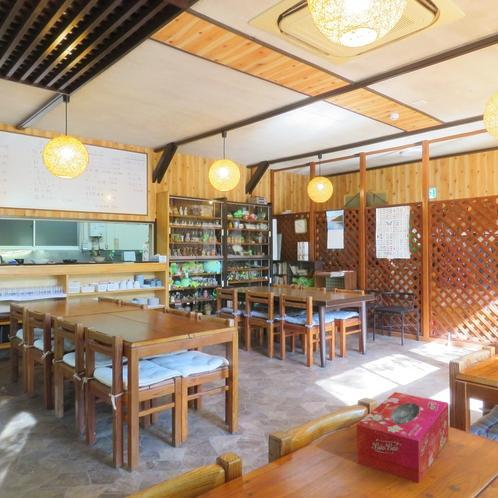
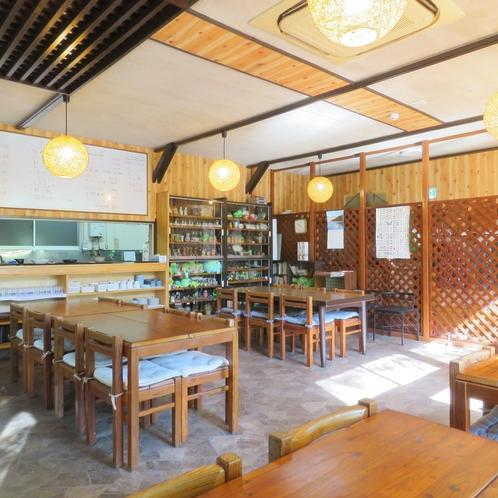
- tissue box [356,391,449,484]
